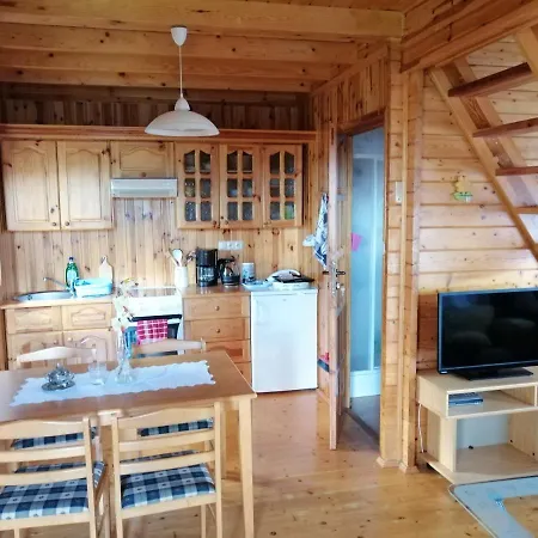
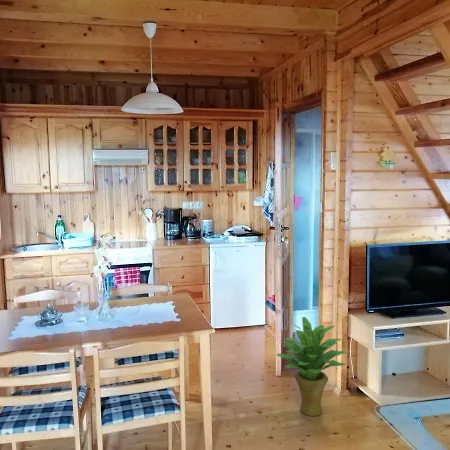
+ potted plant [276,316,347,417]
